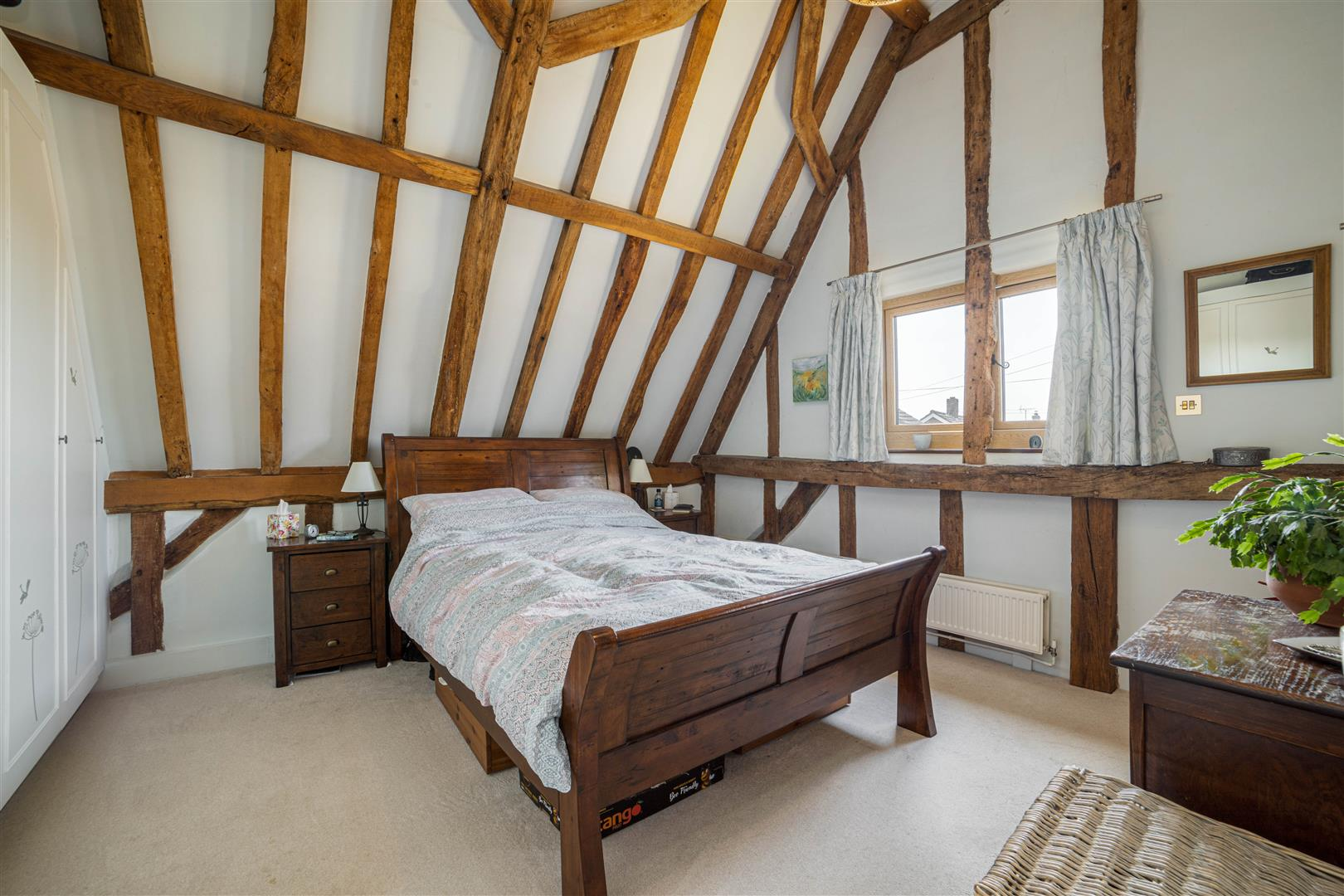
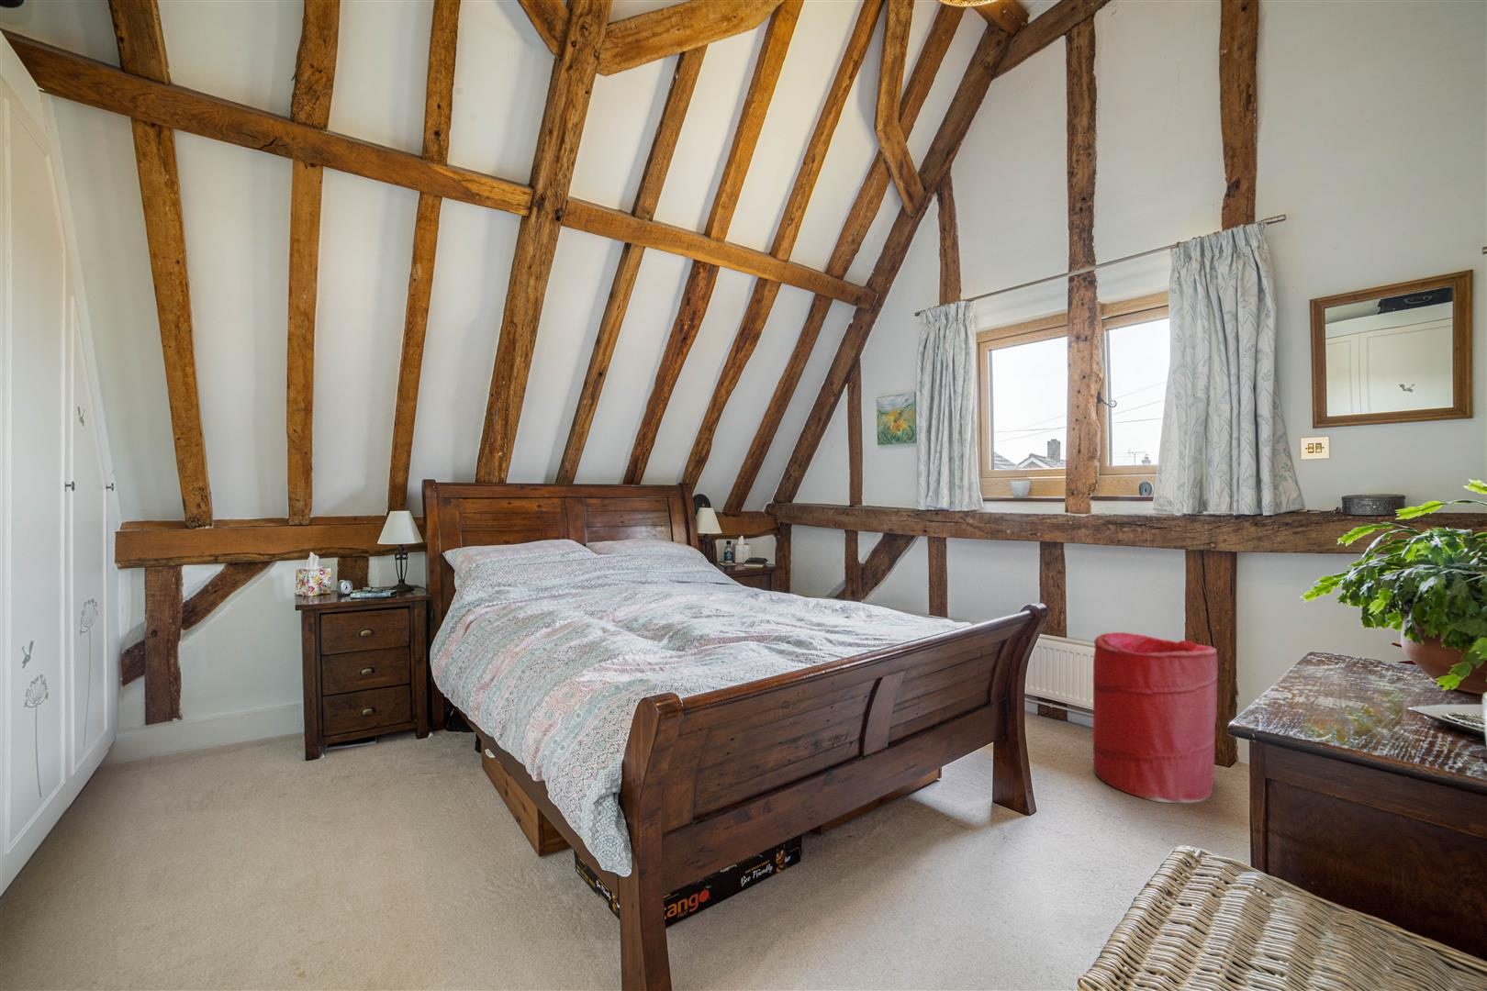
+ laundry hamper [1092,632,1219,804]
